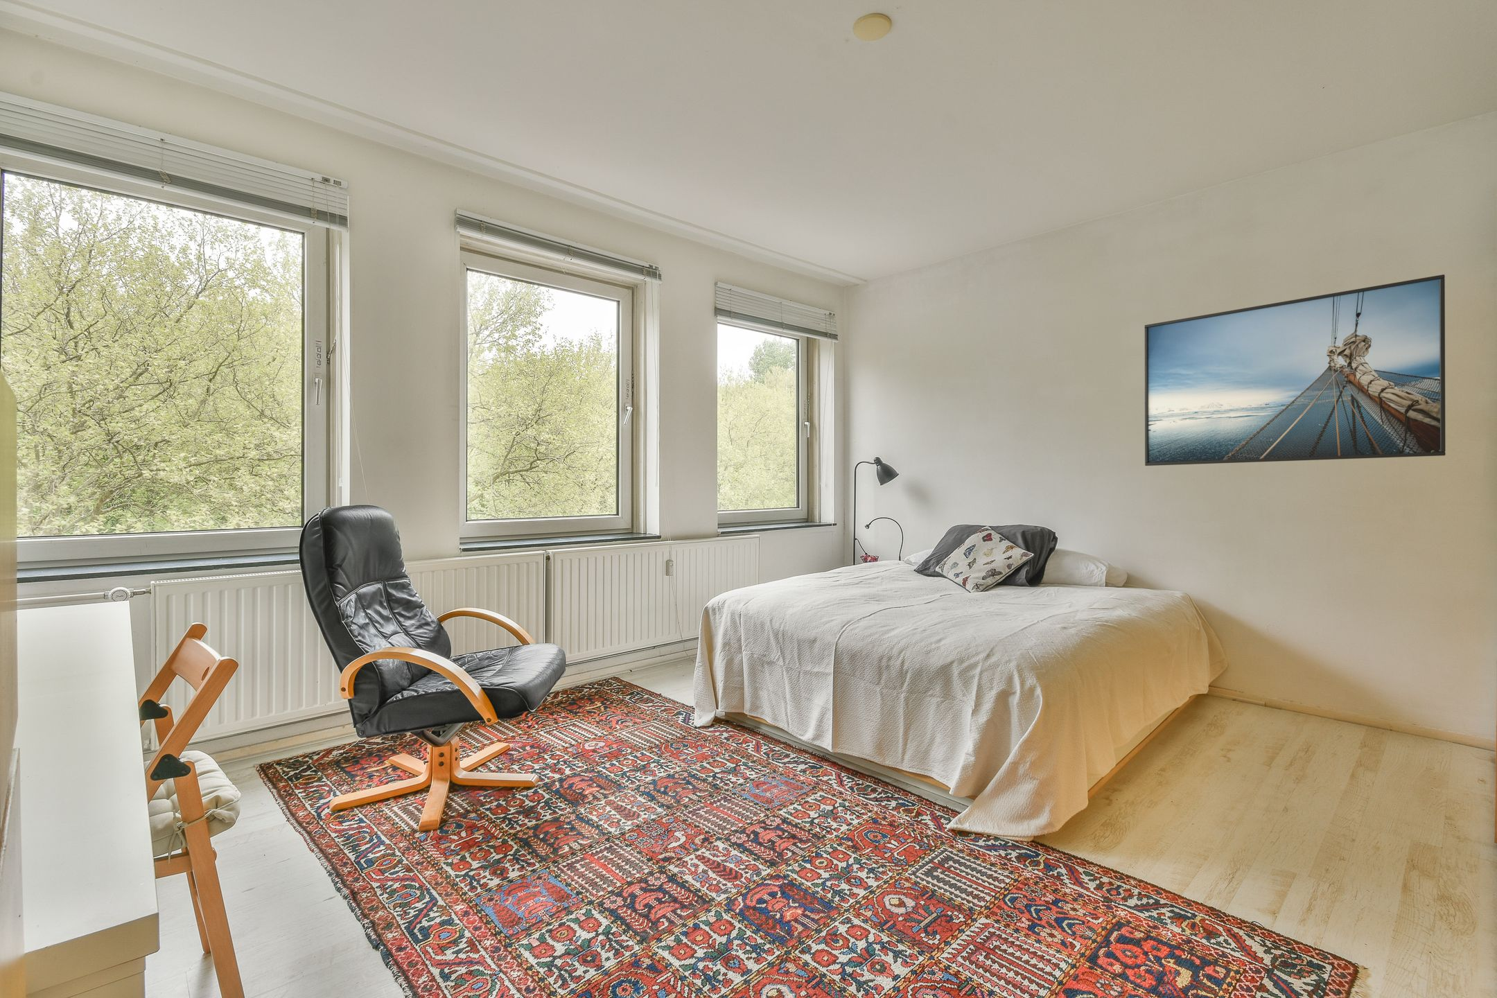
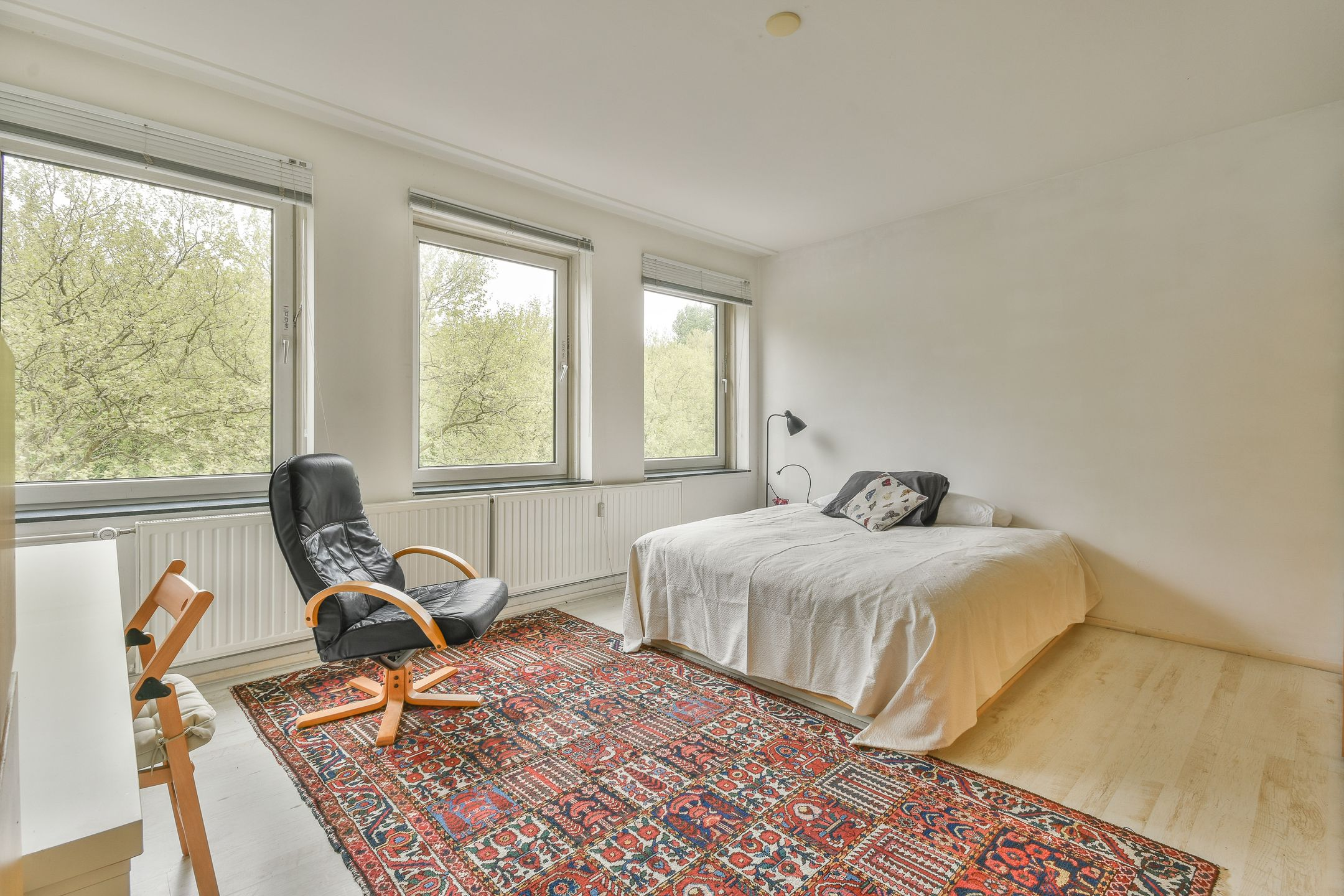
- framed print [1144,274,1447,467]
